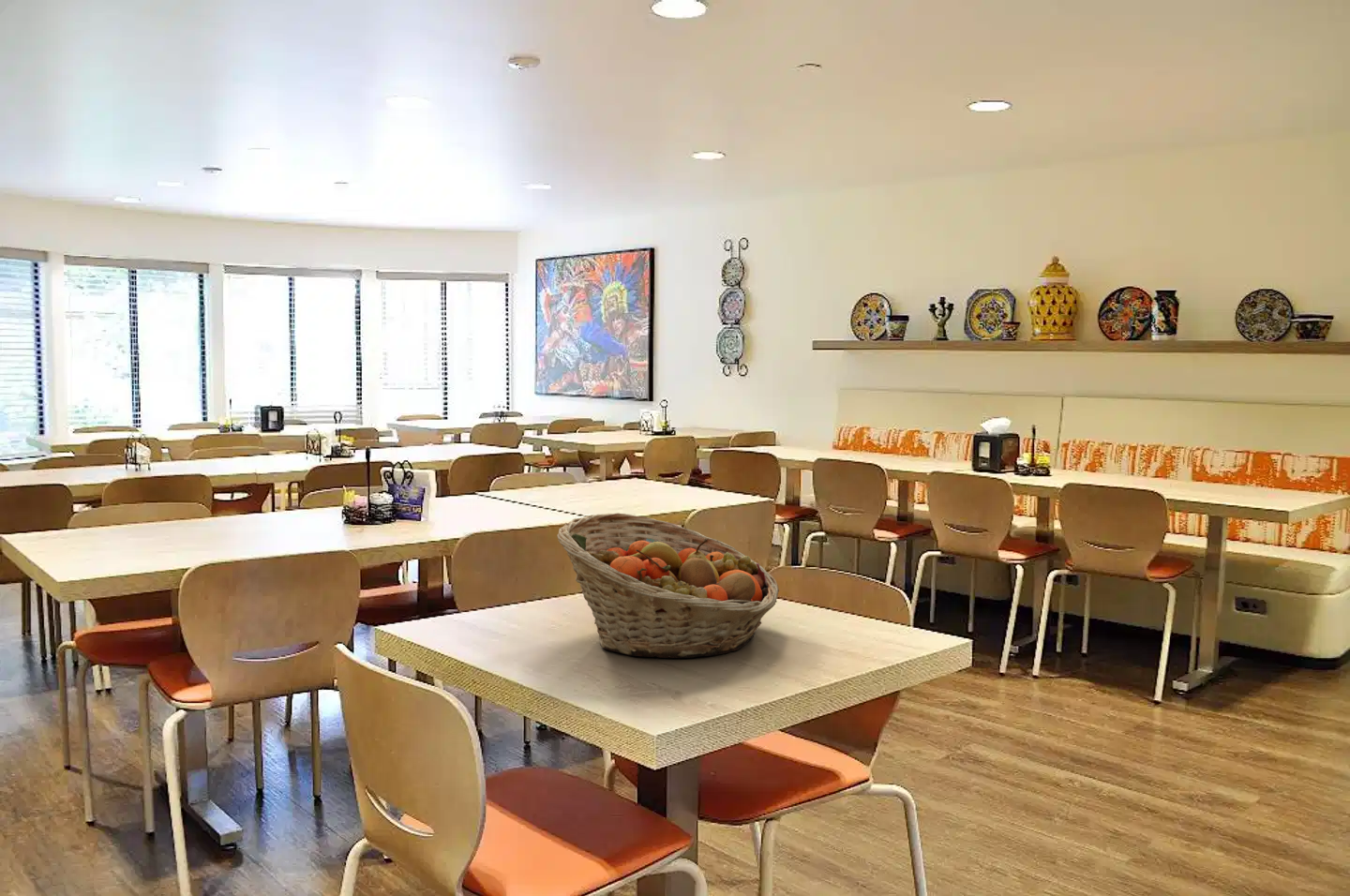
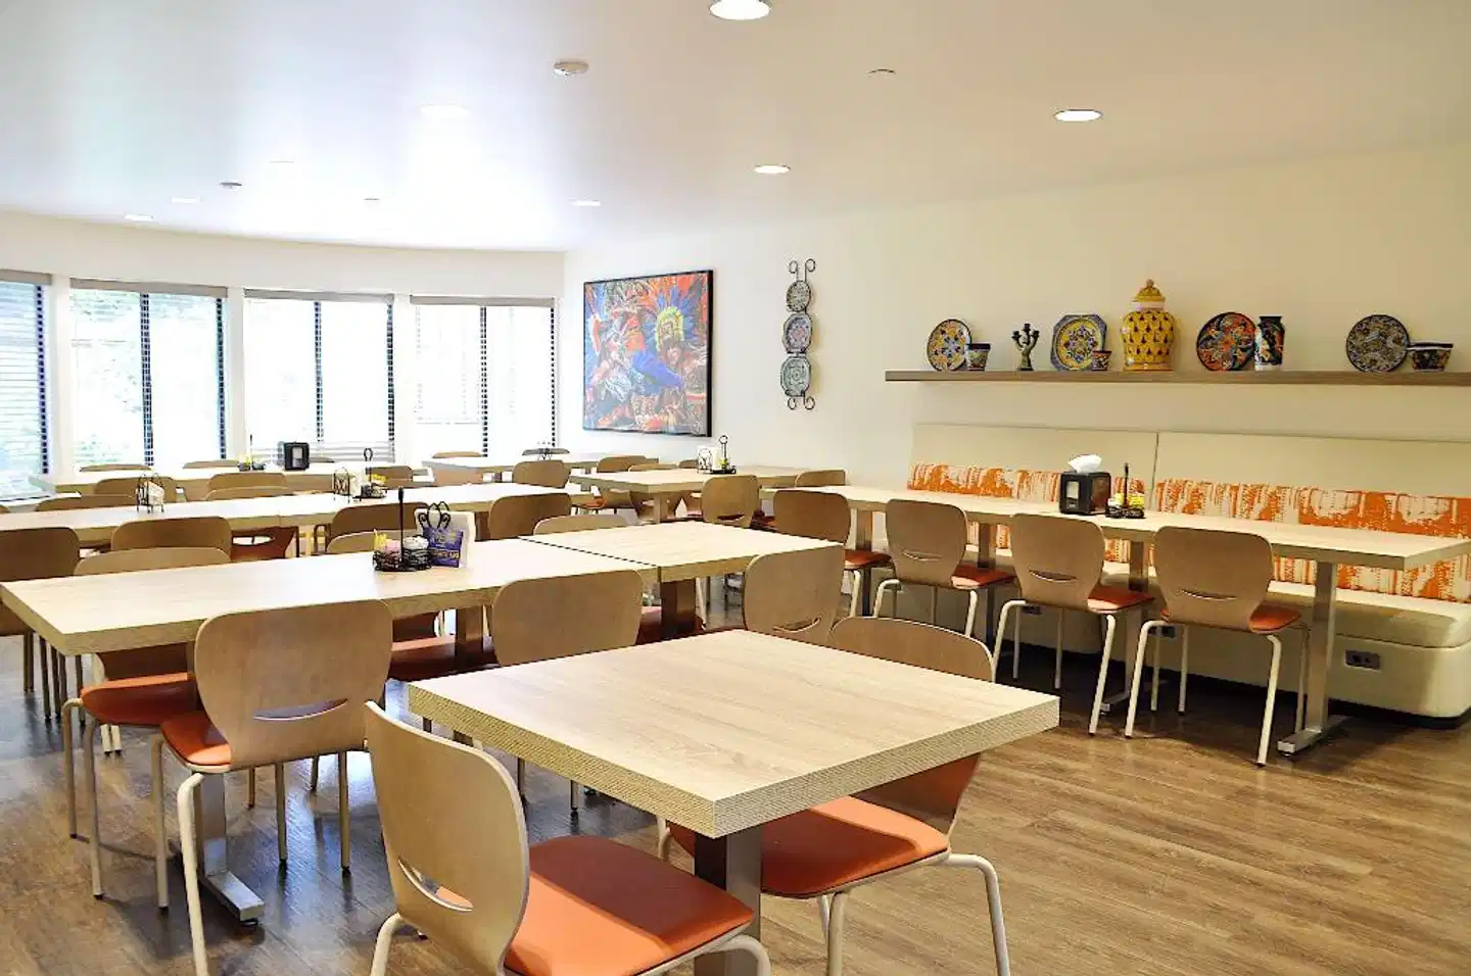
- fruit basket [556,512,780,659]
